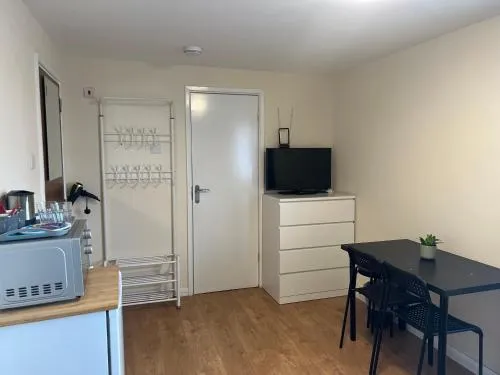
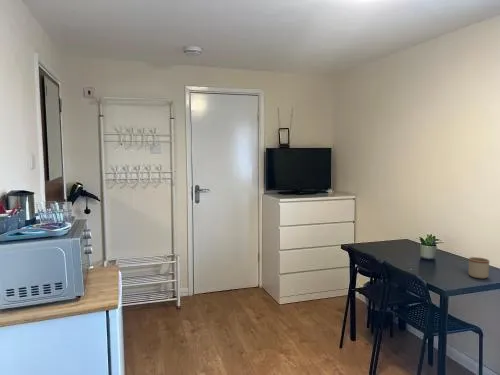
+ mug [468,256,490,279]
